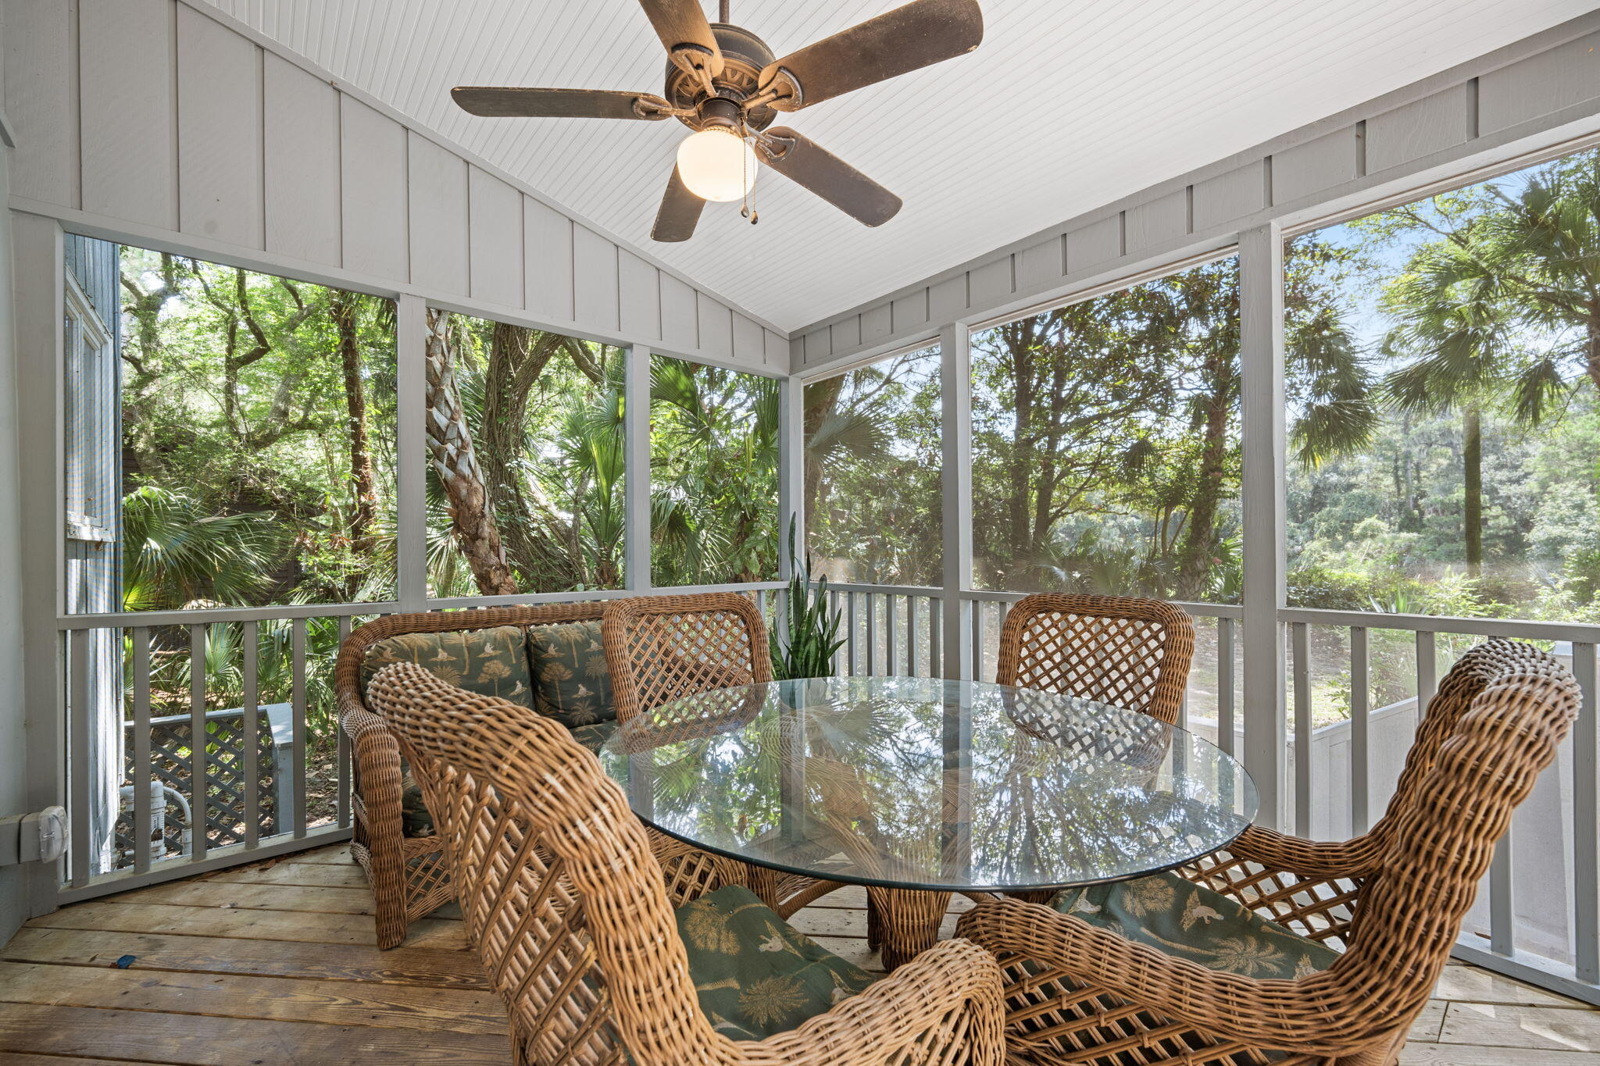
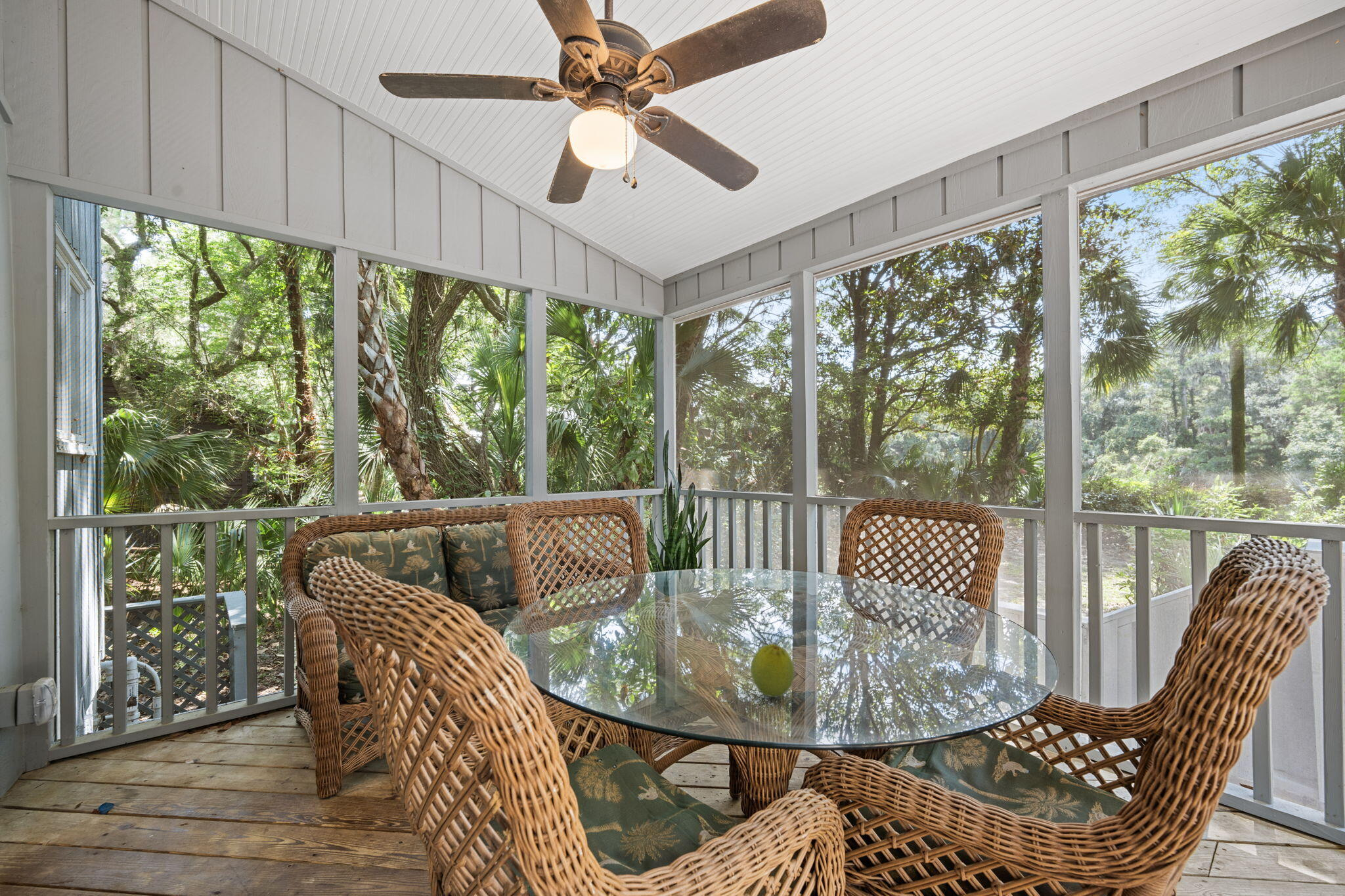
+ fruit [750,643,795,698]
